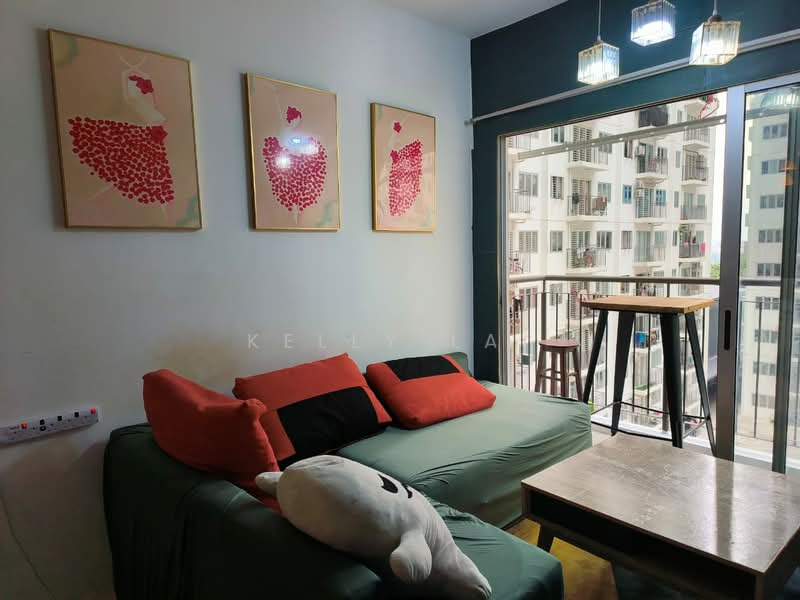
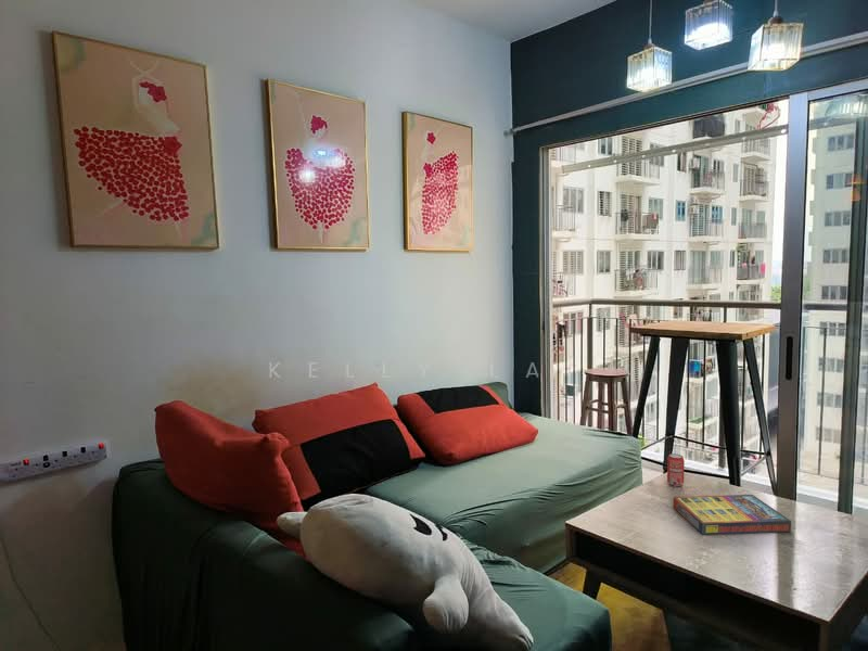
+ game compilation box [672,494,792,536]
+ beverage can [666,452,686,487]
